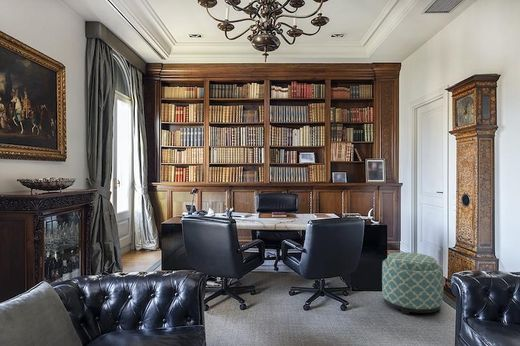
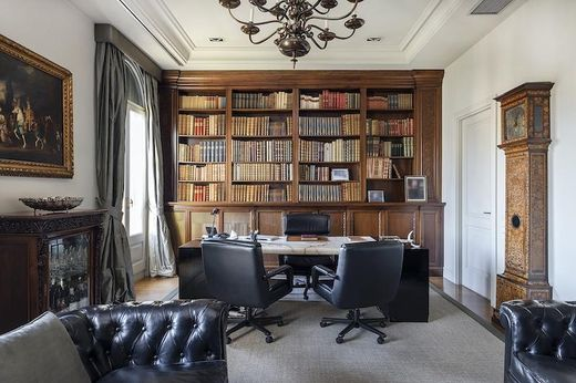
- ottoman [381,251,444,316]
